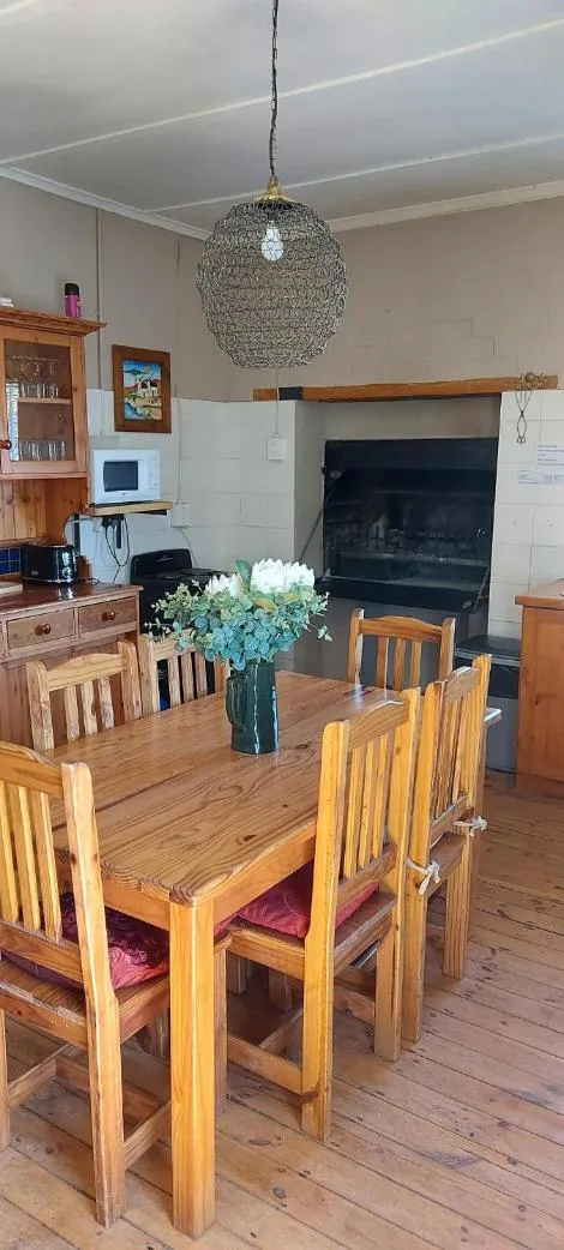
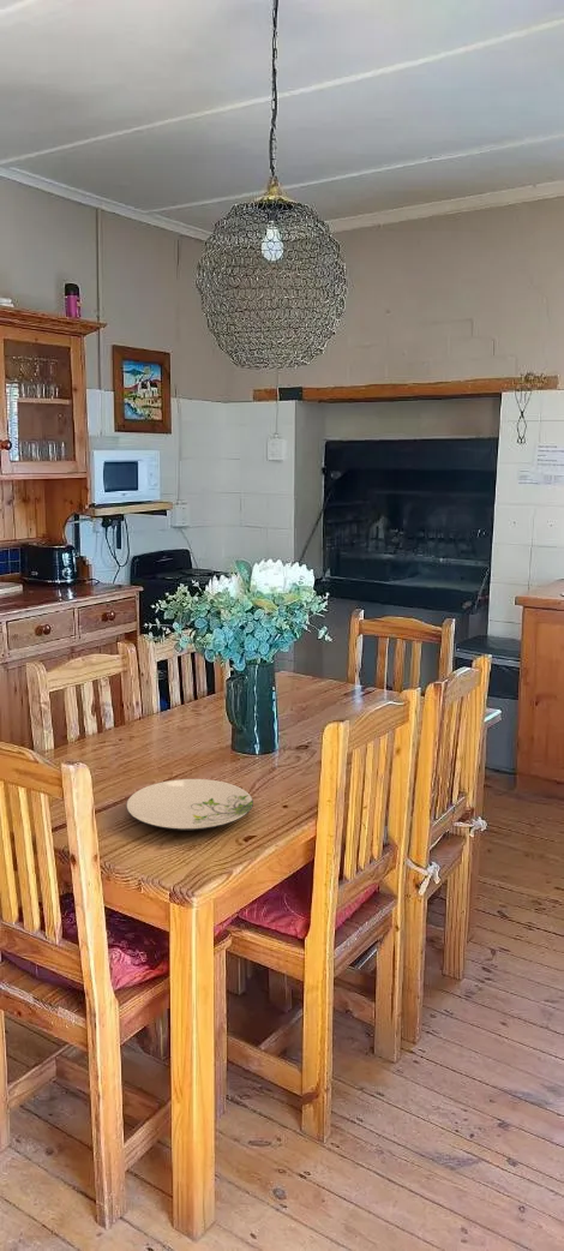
+ plate [125,778,254,831]
